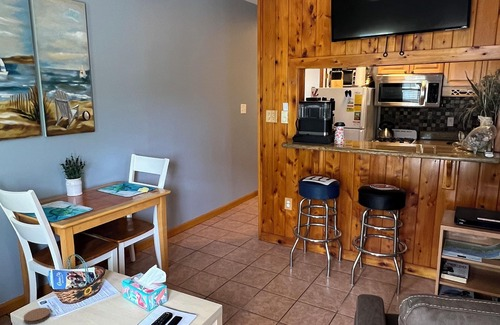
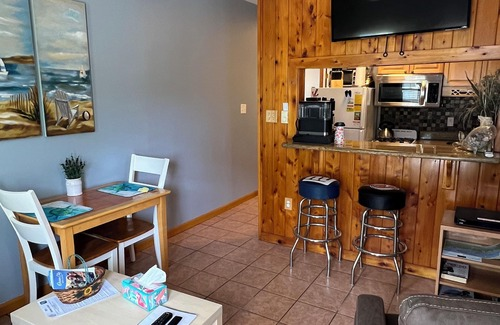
- coaster [23,307,52,325]
